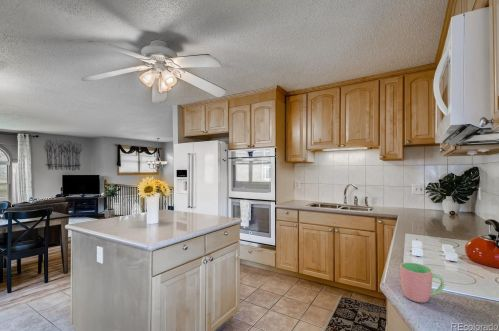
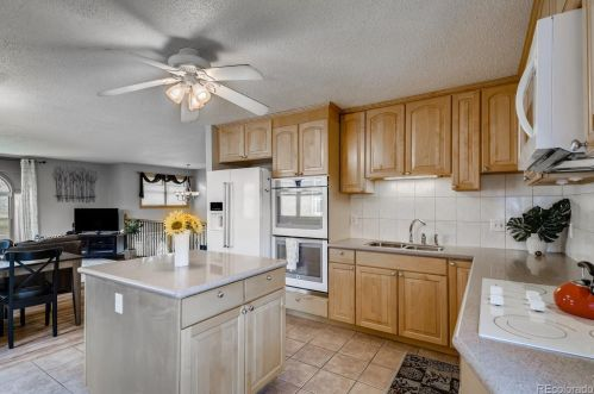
- cup [399,262,445,304]
